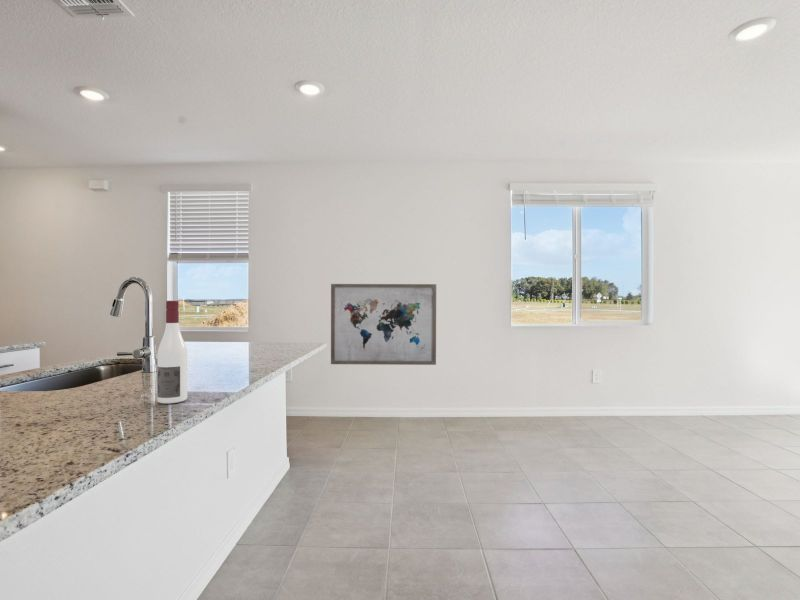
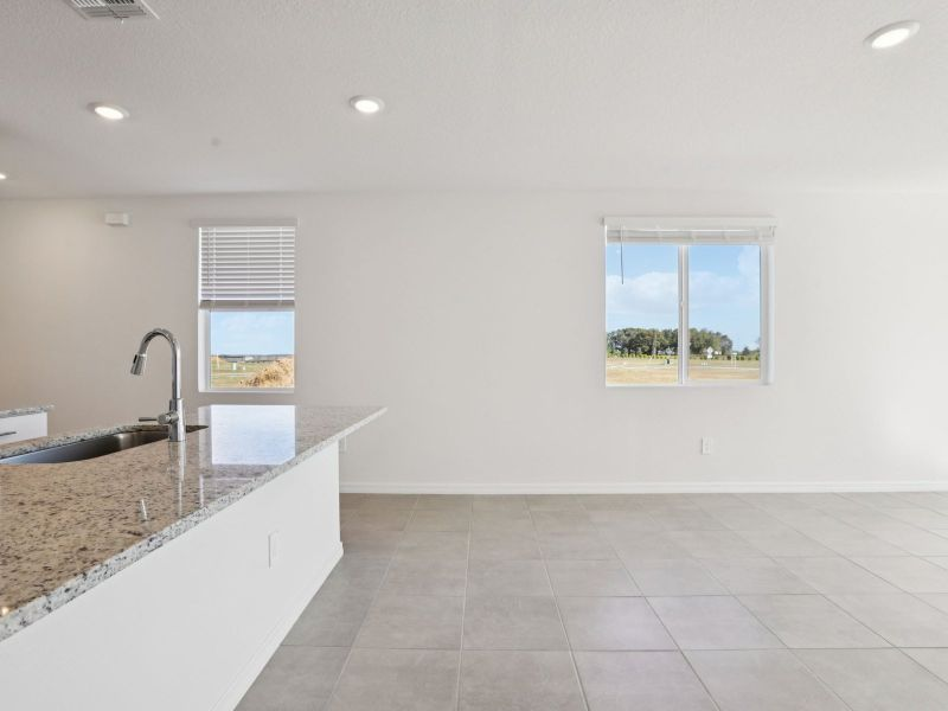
- wall art [330,283,437,366]
- alcohol [156,300,188,405]
